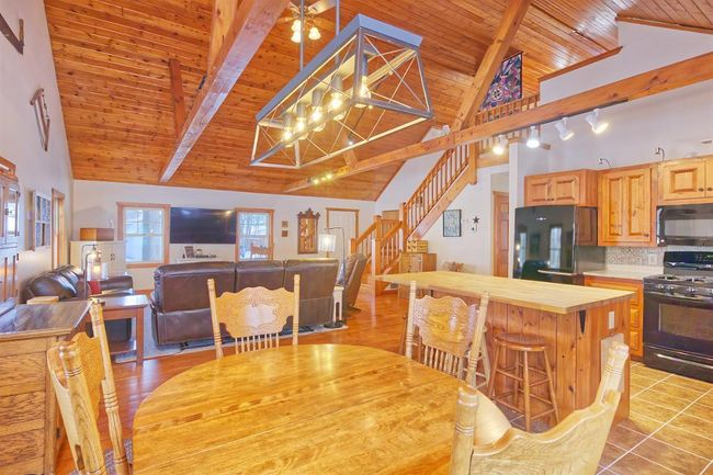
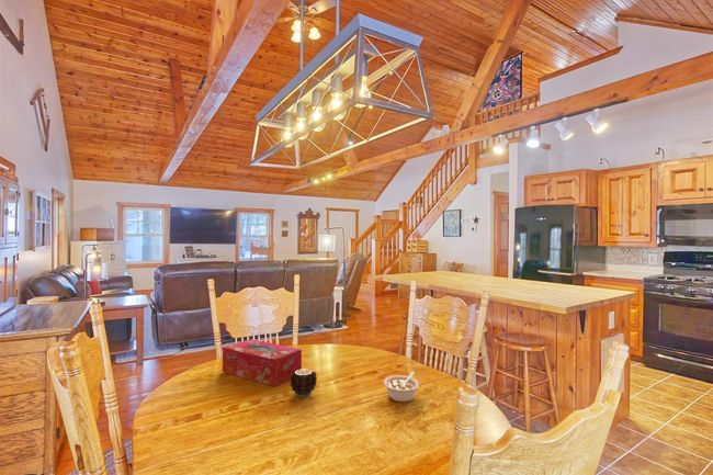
+ legume [383,371,420,403]
+ tissue box [222,338,303,387]
+ candle [288,369,318,397]
